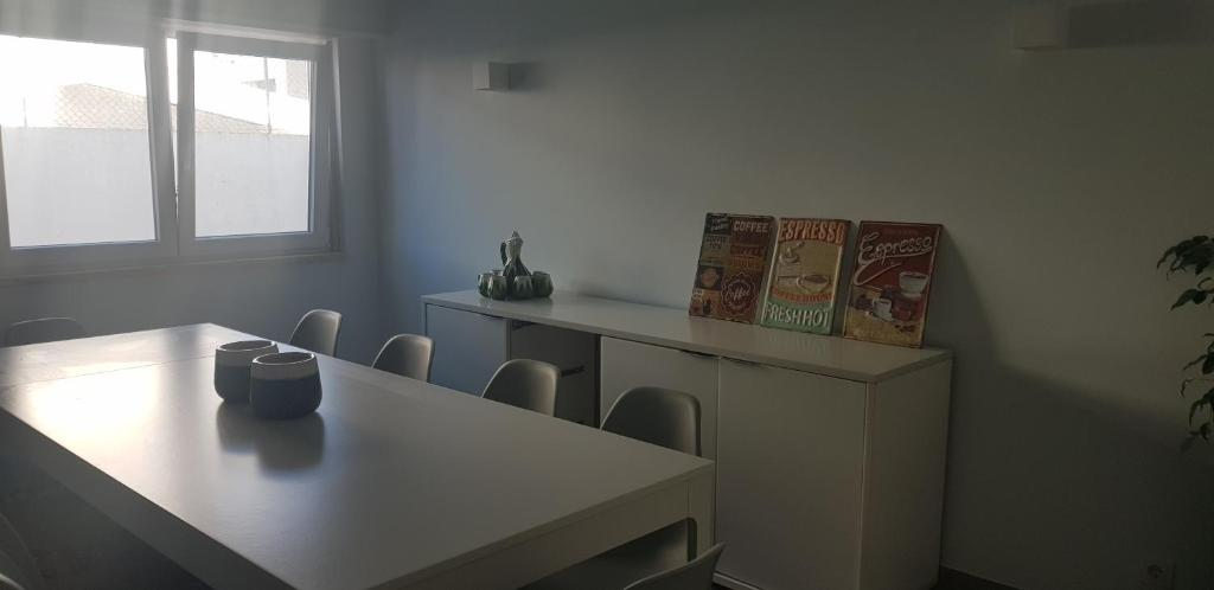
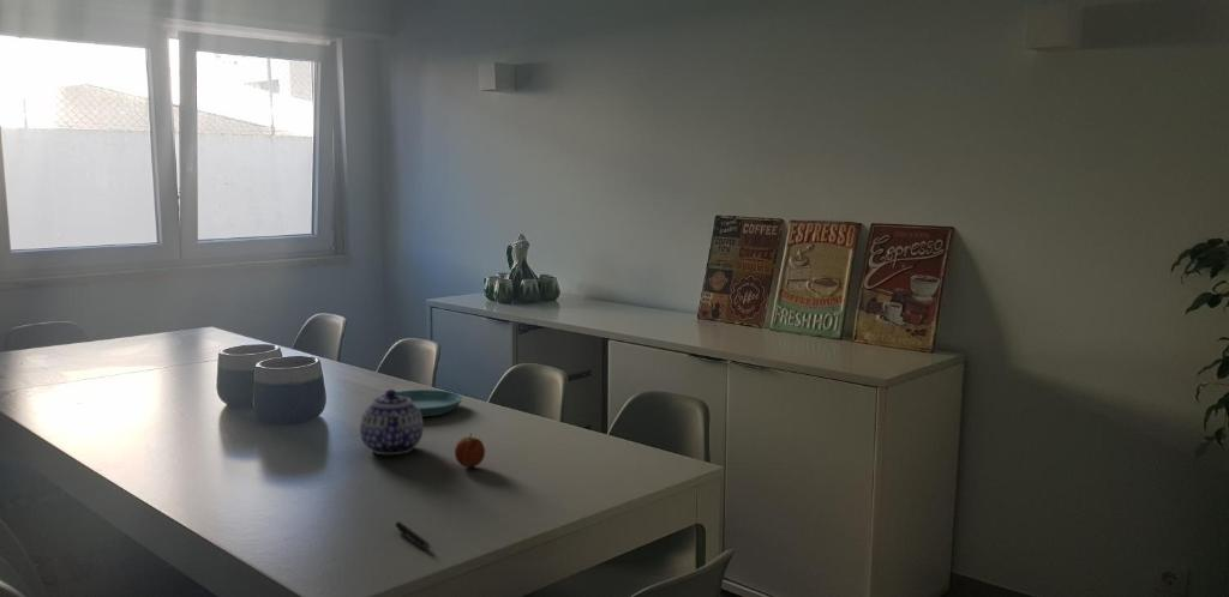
+ teapot [359,388,425,456]
+ fruit [454,433,486,469]
+ pen [395,520,431,549]
+ saucer [377,388,463,417]
